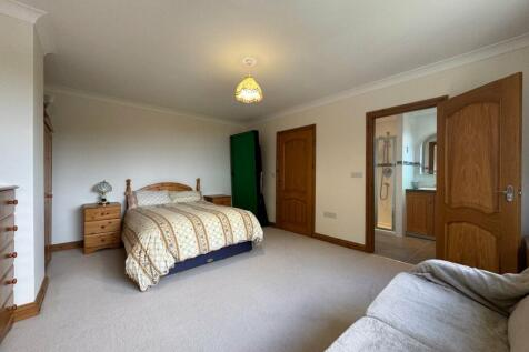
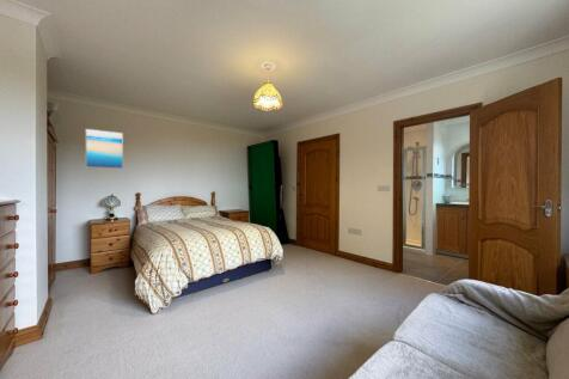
+ wall art [85,128,124,170]
